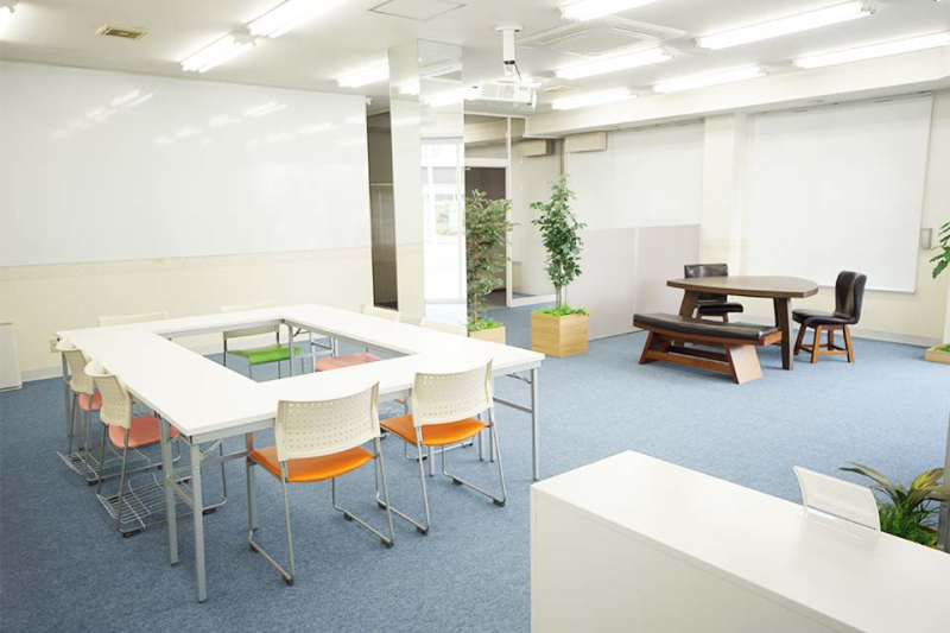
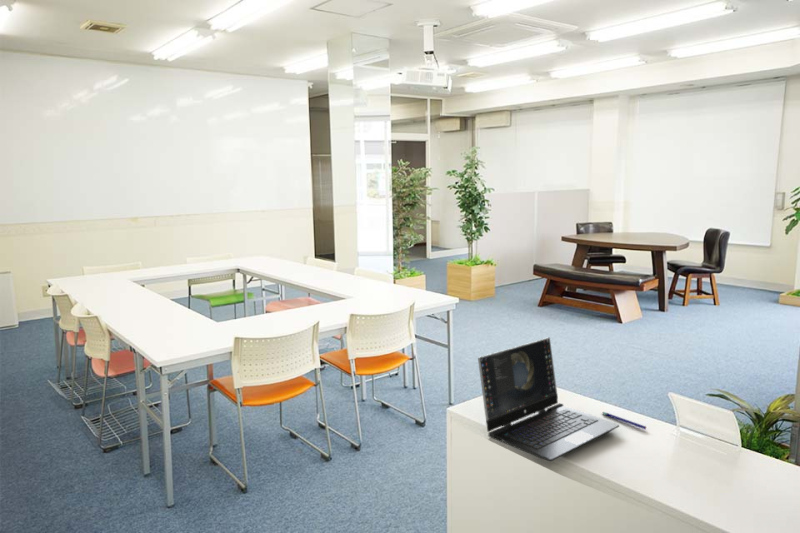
+ laptop [477,336,620,462]
+ pen [601,411,647,430]
